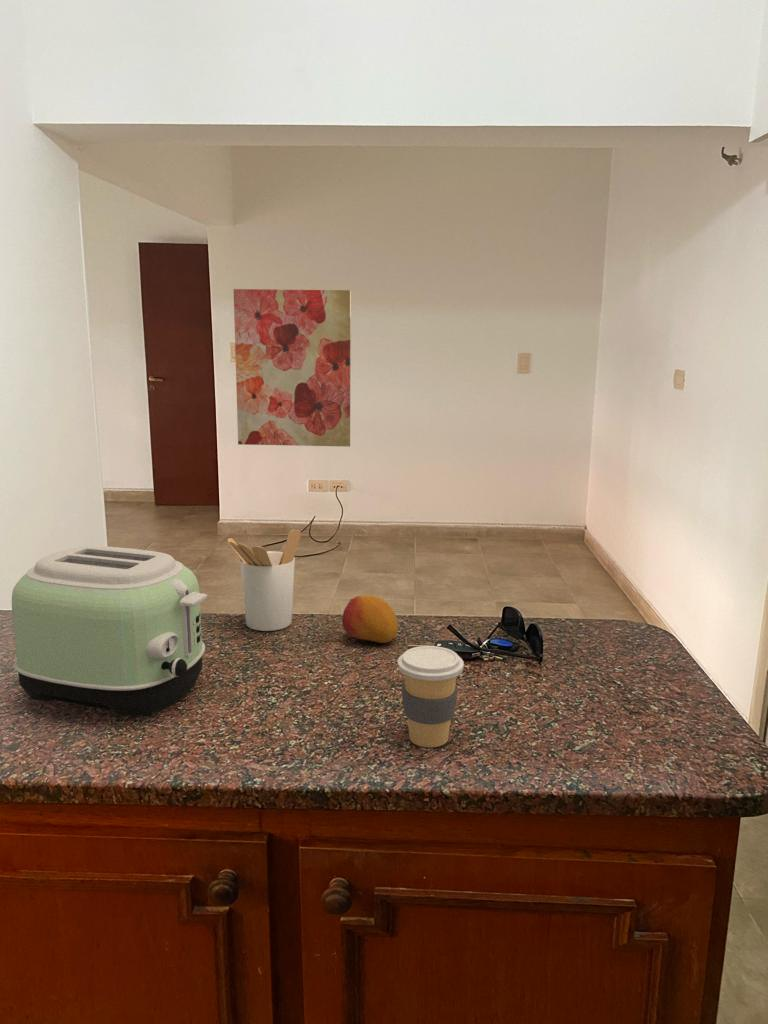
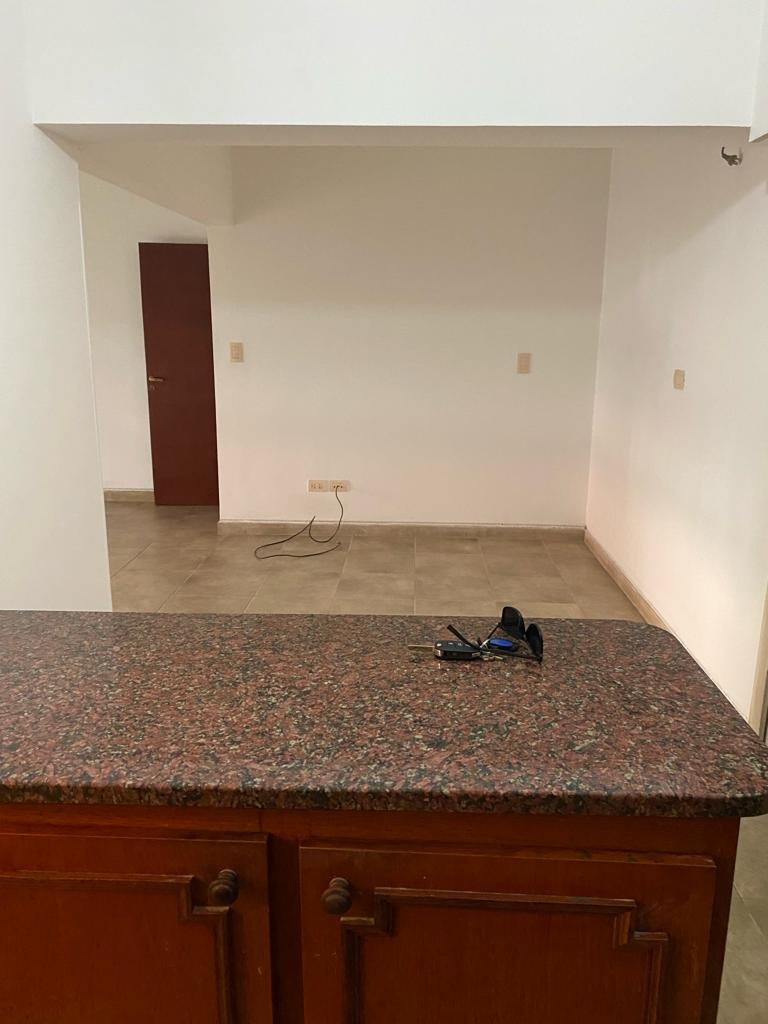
- wall art [233,288,352,448]
- coffee cup [397,645,465,748]
- toaster [11,545,208,717]
- fruit [341,594,399,644]
- utensil holder [227,528,302,632]
